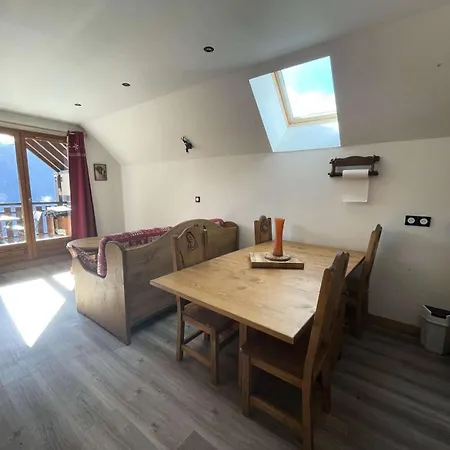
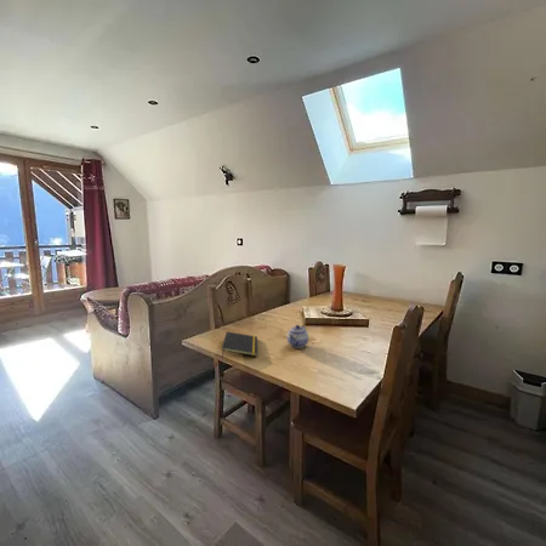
+ notepad [221,330,258,359]
+ teapot [286,324,309,349]
